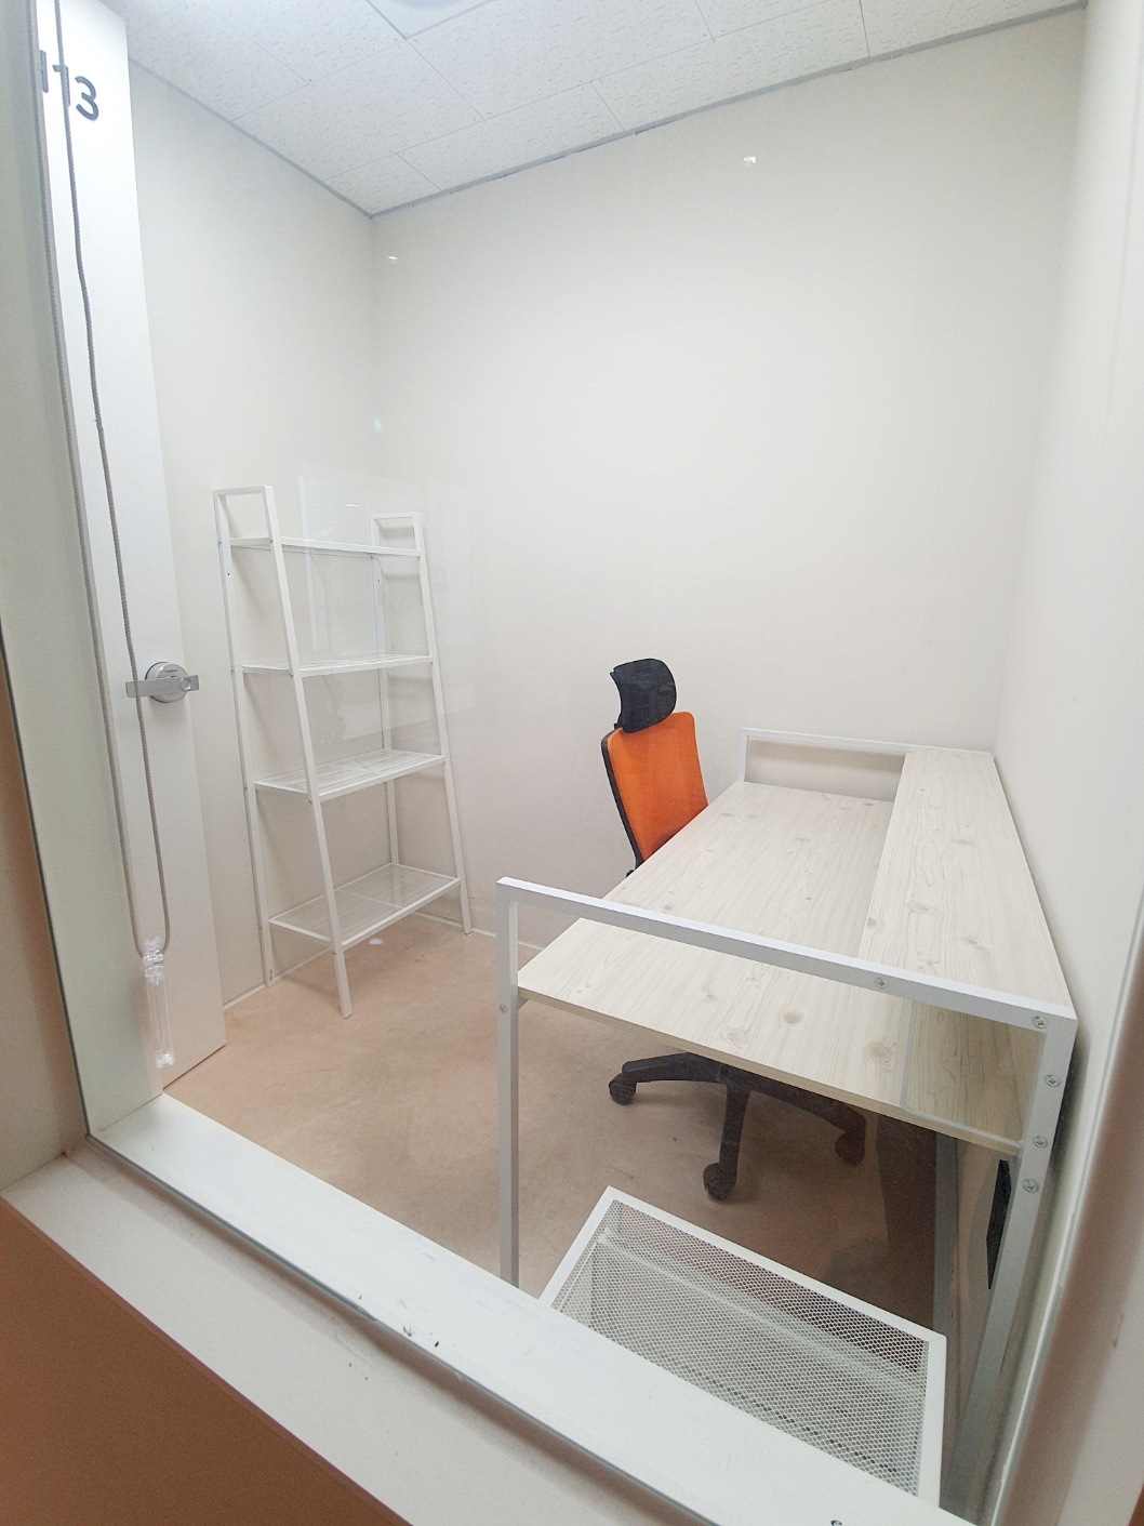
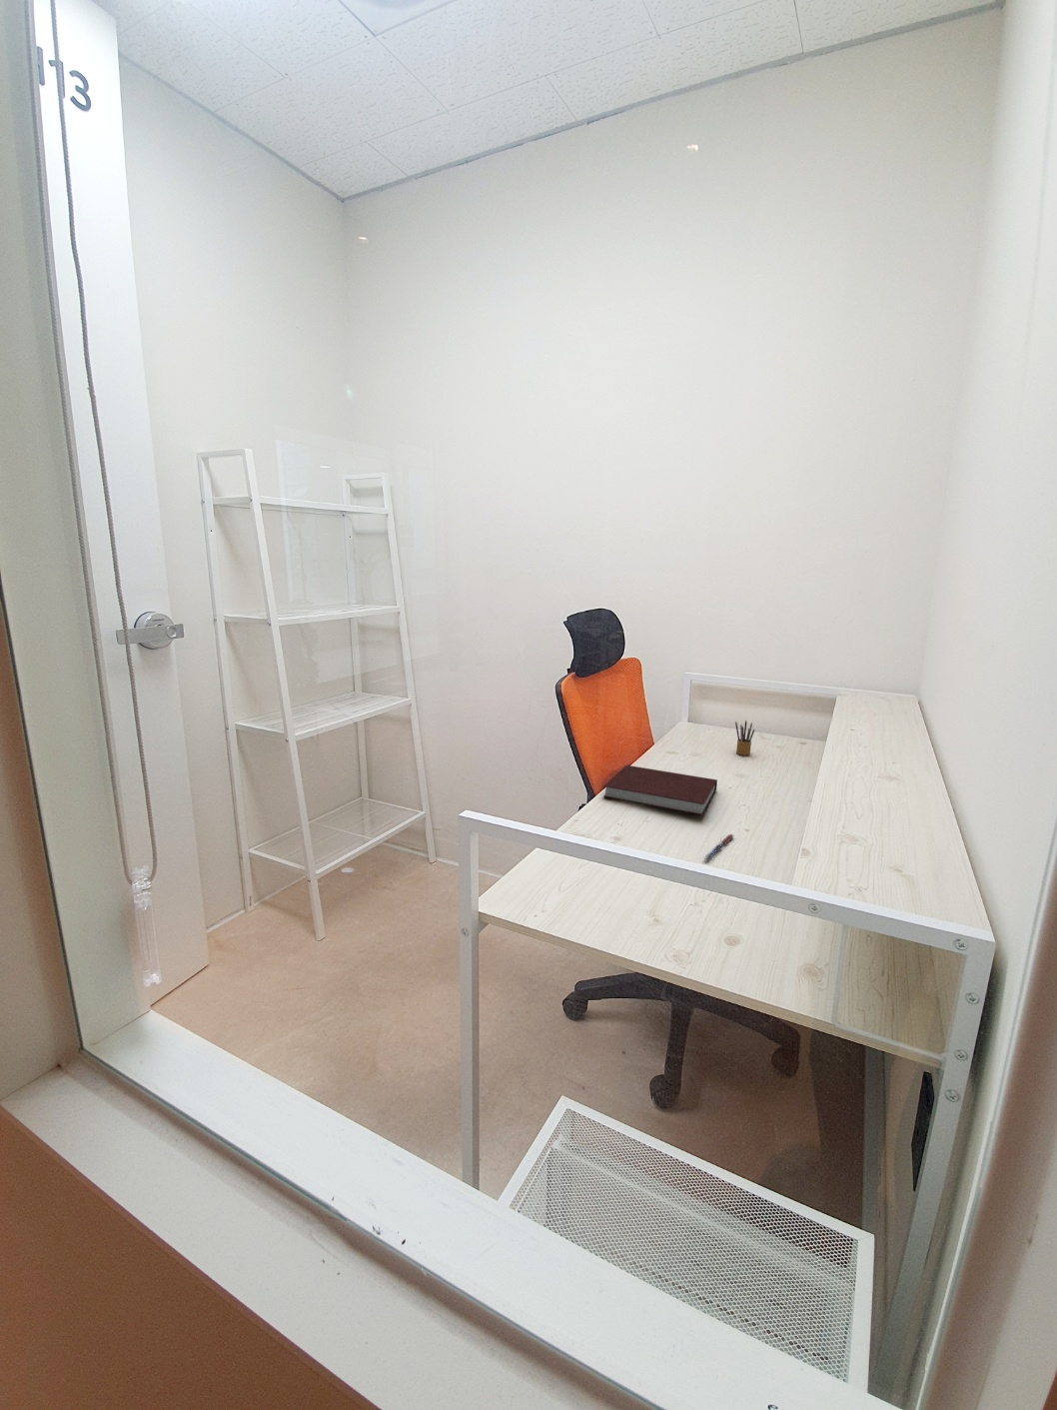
+ pen [703,834,734,862]
+ pencil box [734,719,755,756]
+ notebook [603,765,718,816]
